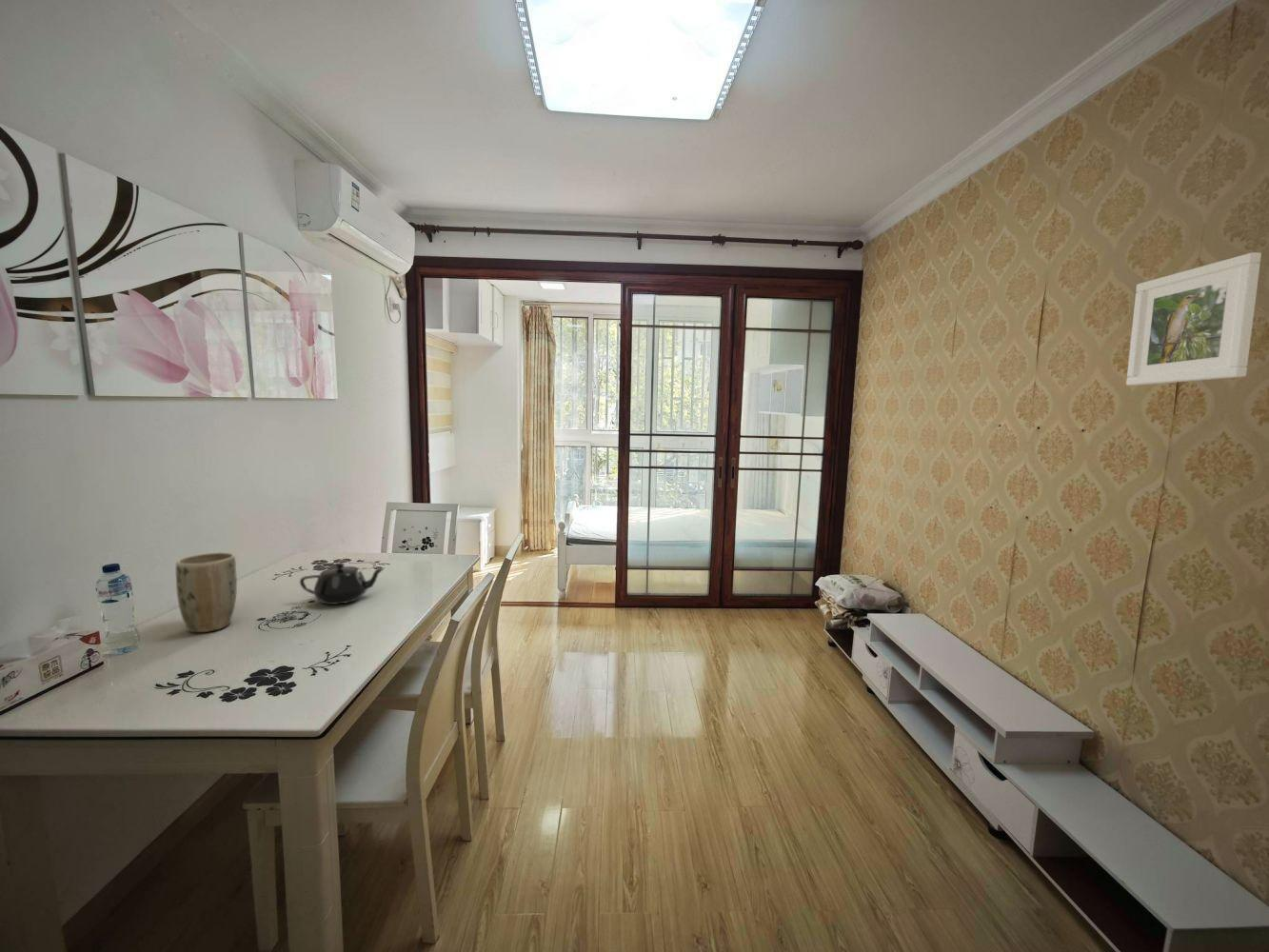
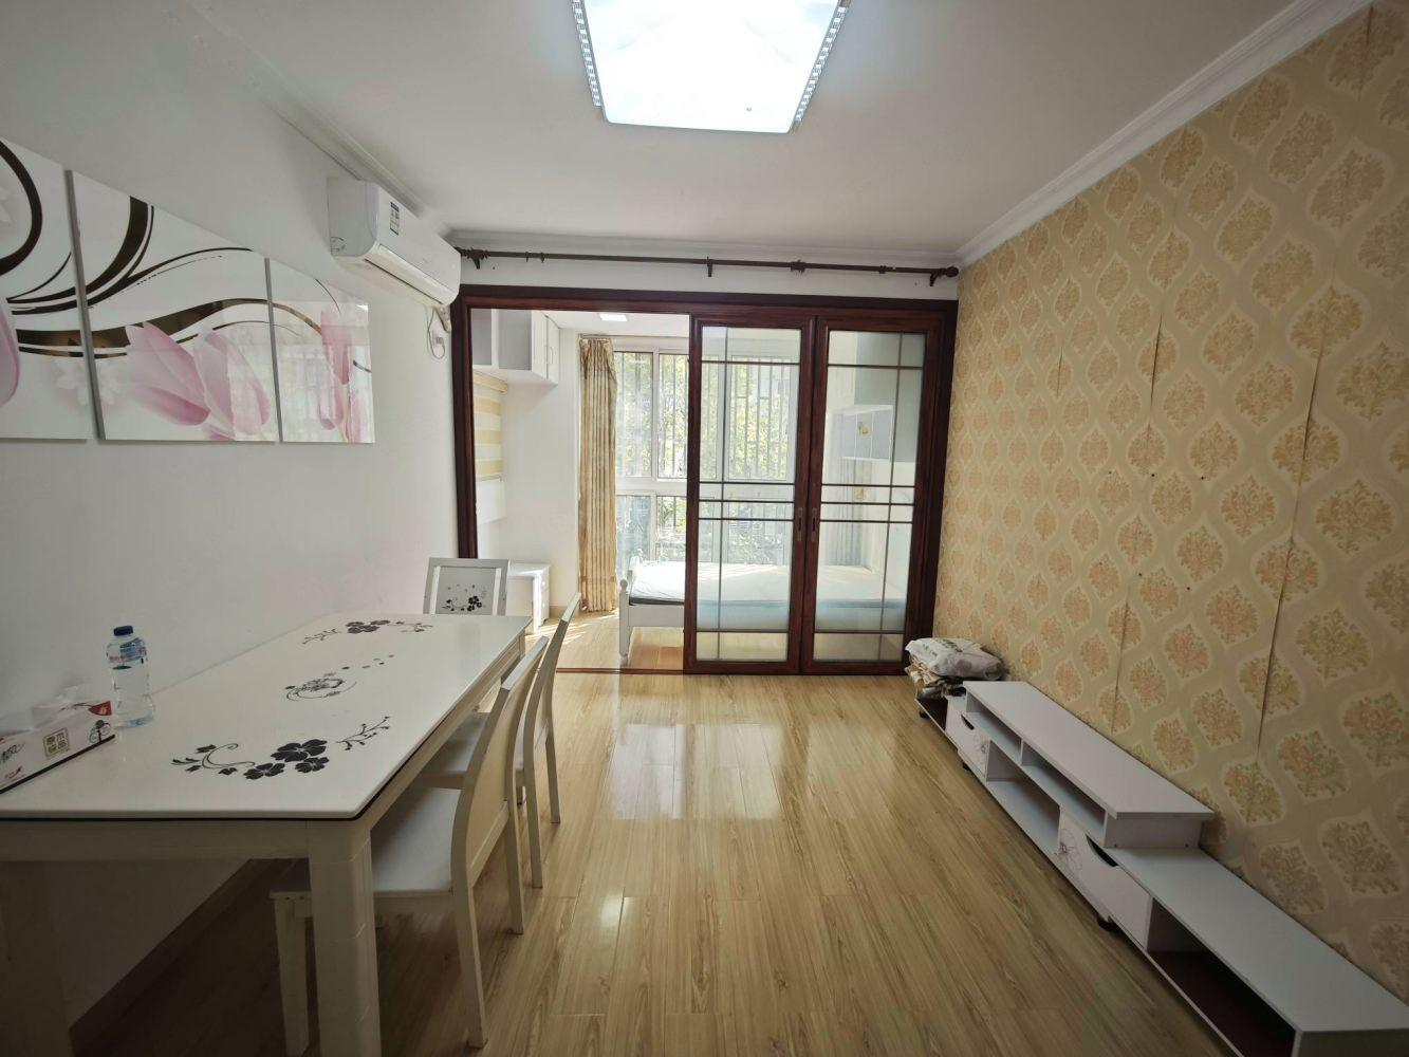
- teapot [299,562,386,605]
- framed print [1125,251,1262,387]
- plant pot [175,551,238,633]
